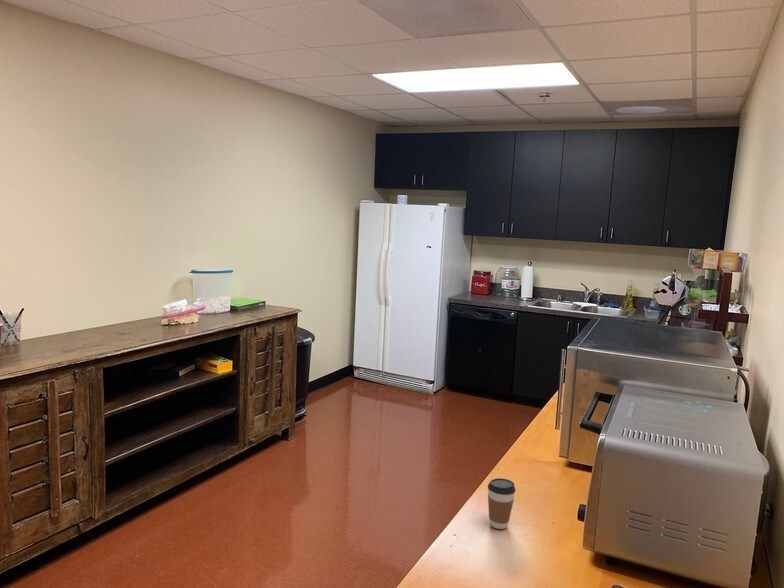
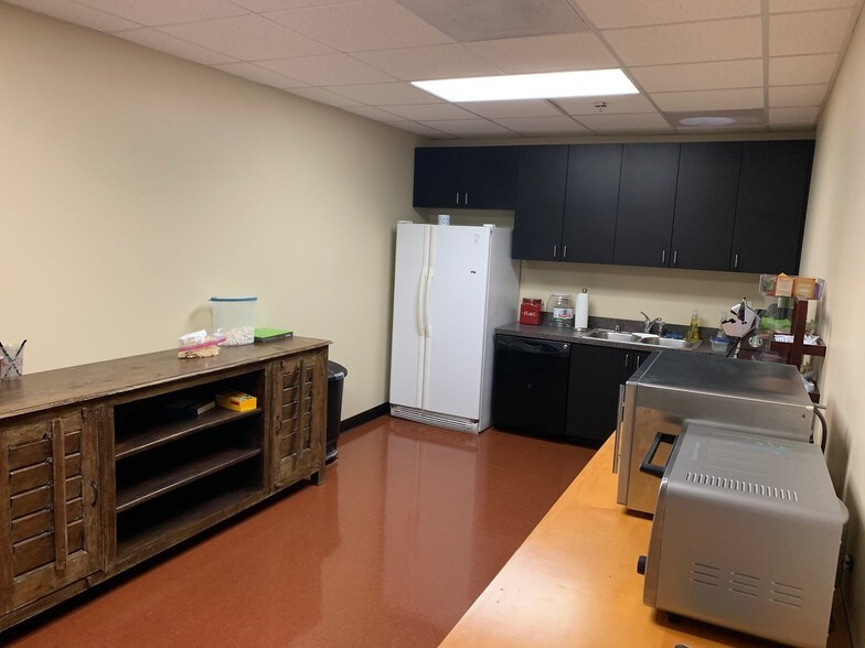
- coffee cup [487,477,516,530]
